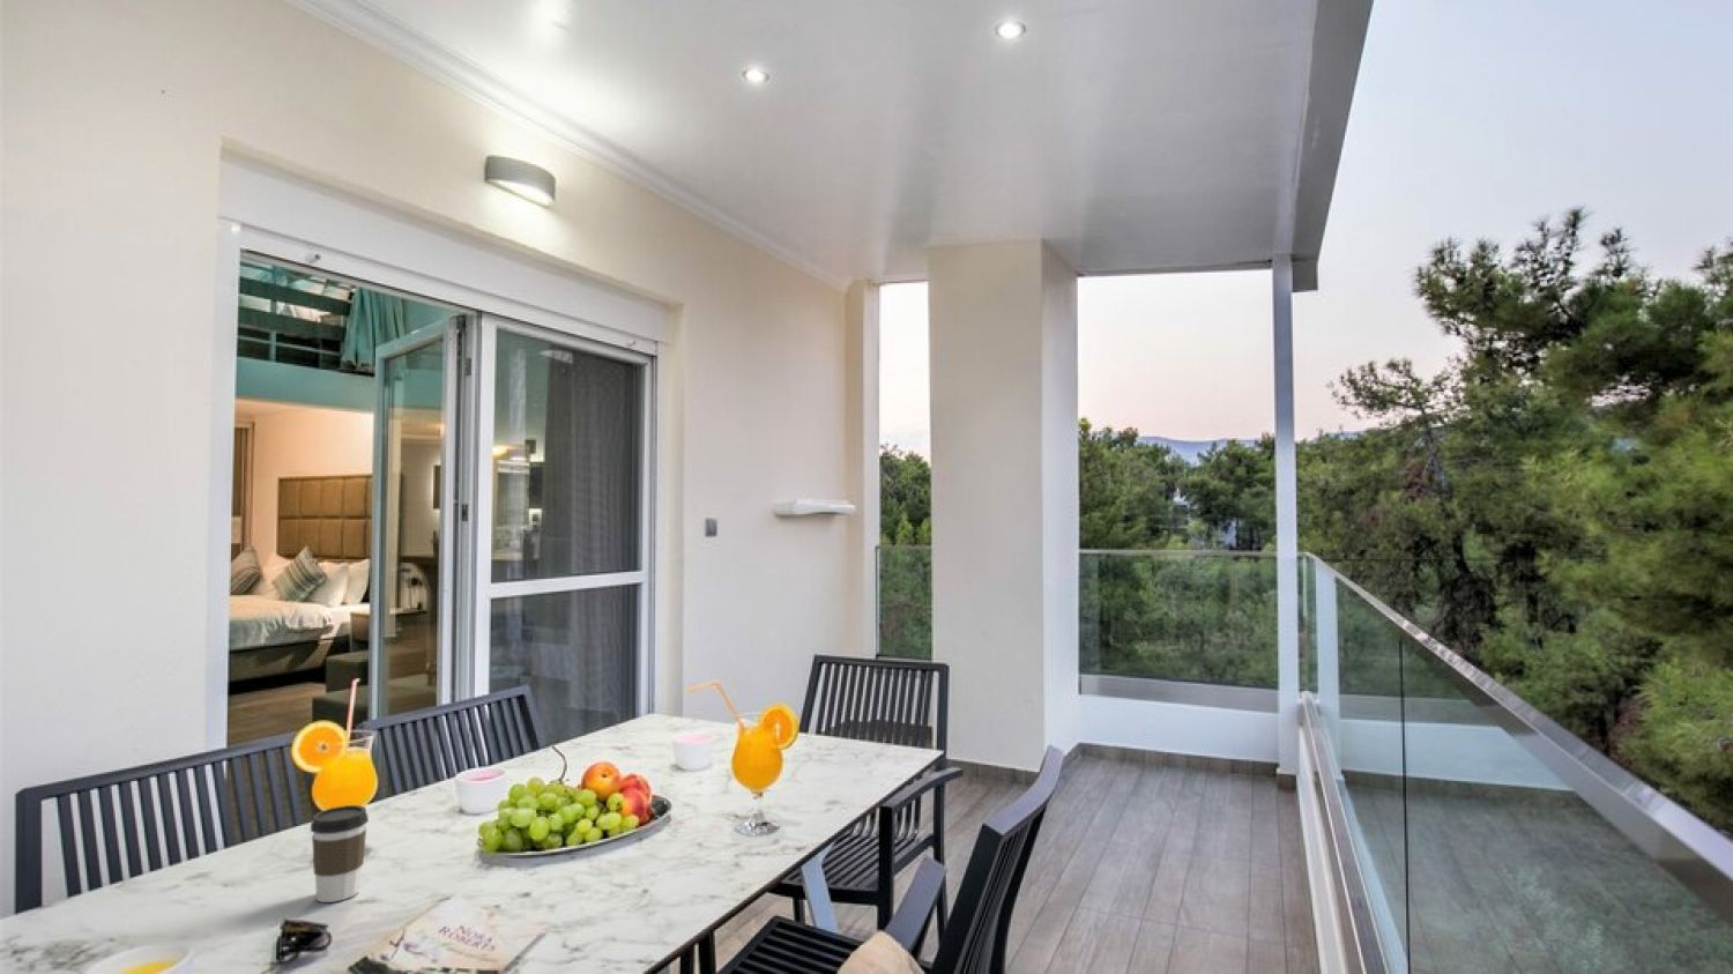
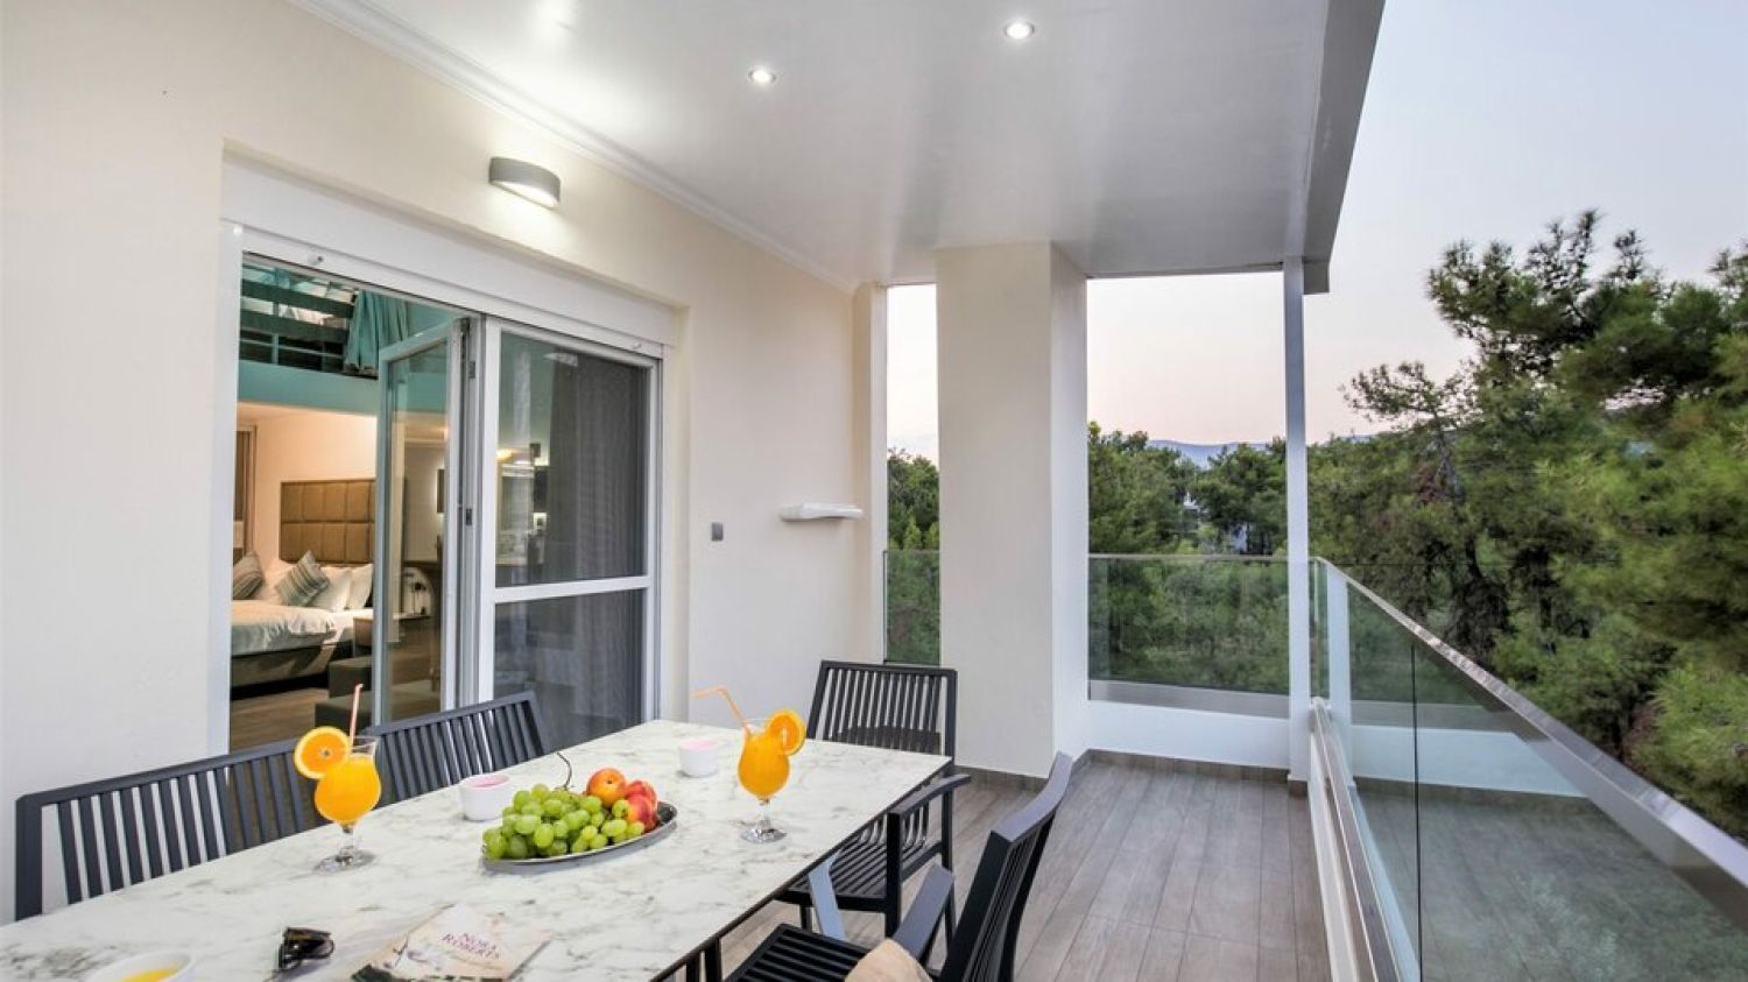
- coffee cup [309,804,370,904]
